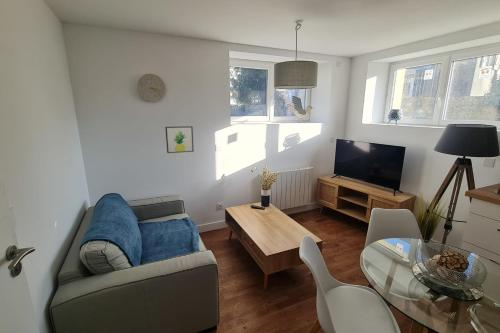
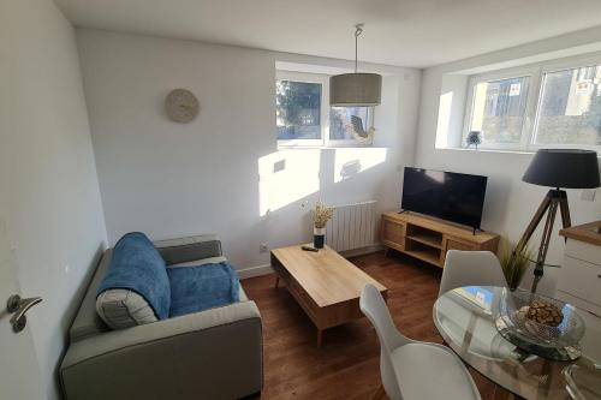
- wall art [164,125,195,154]
